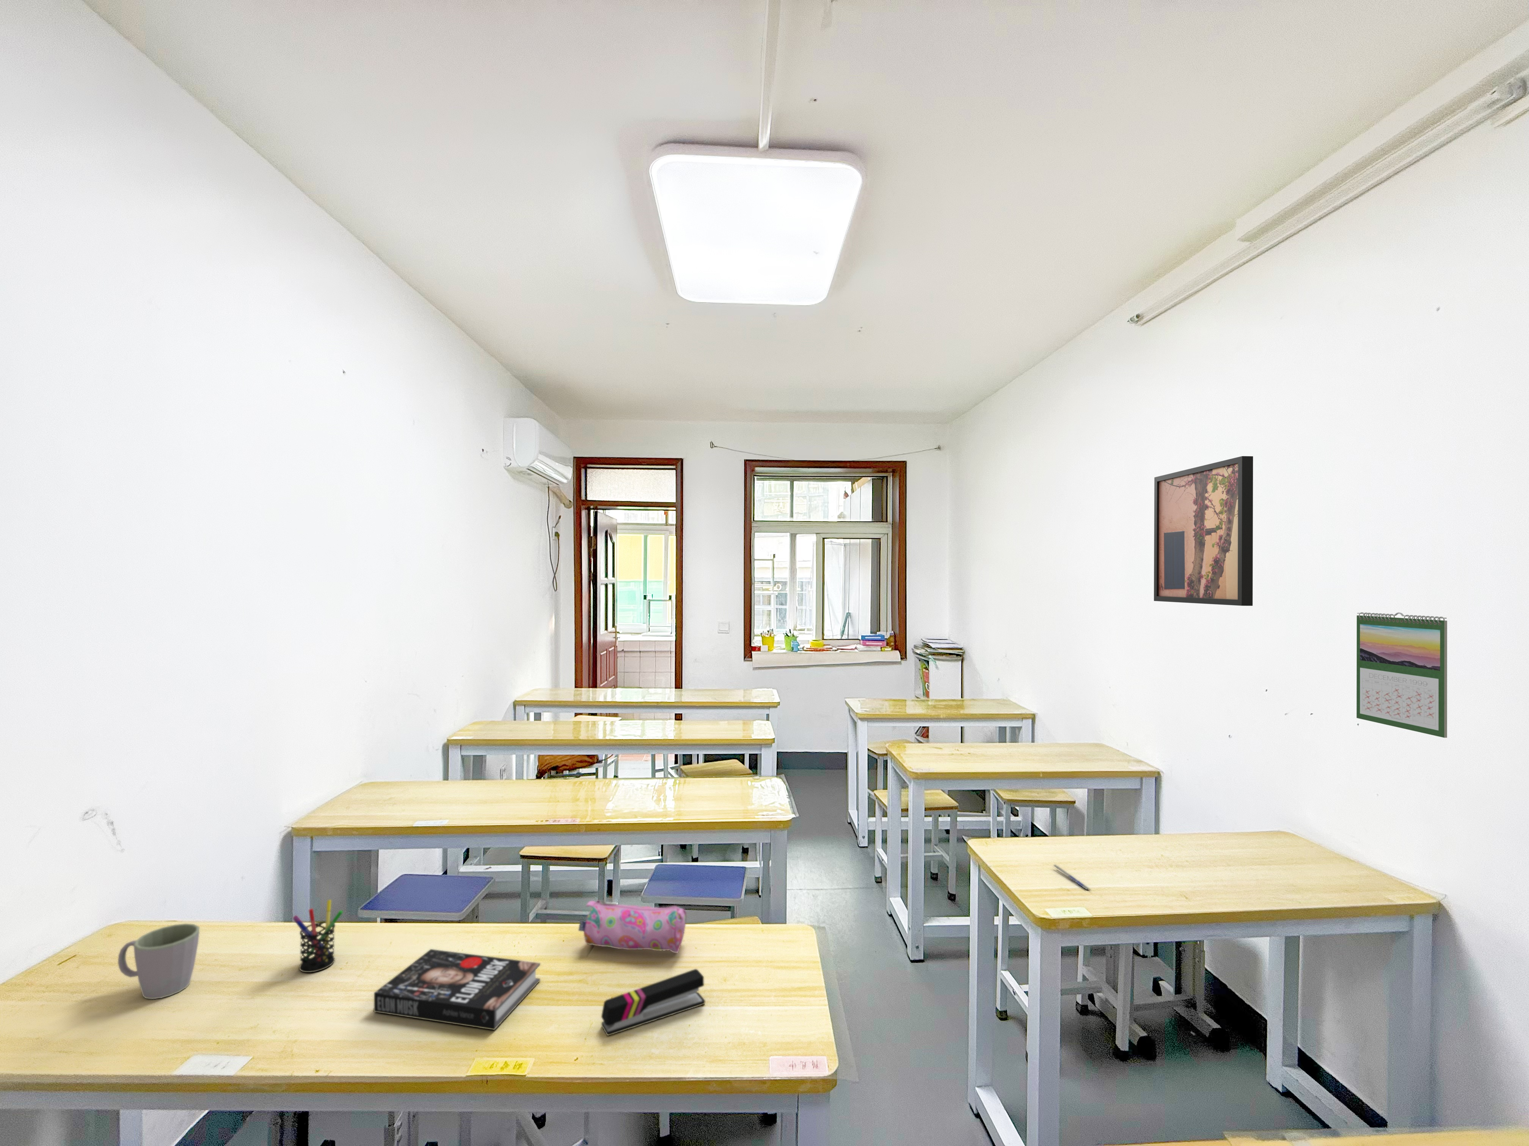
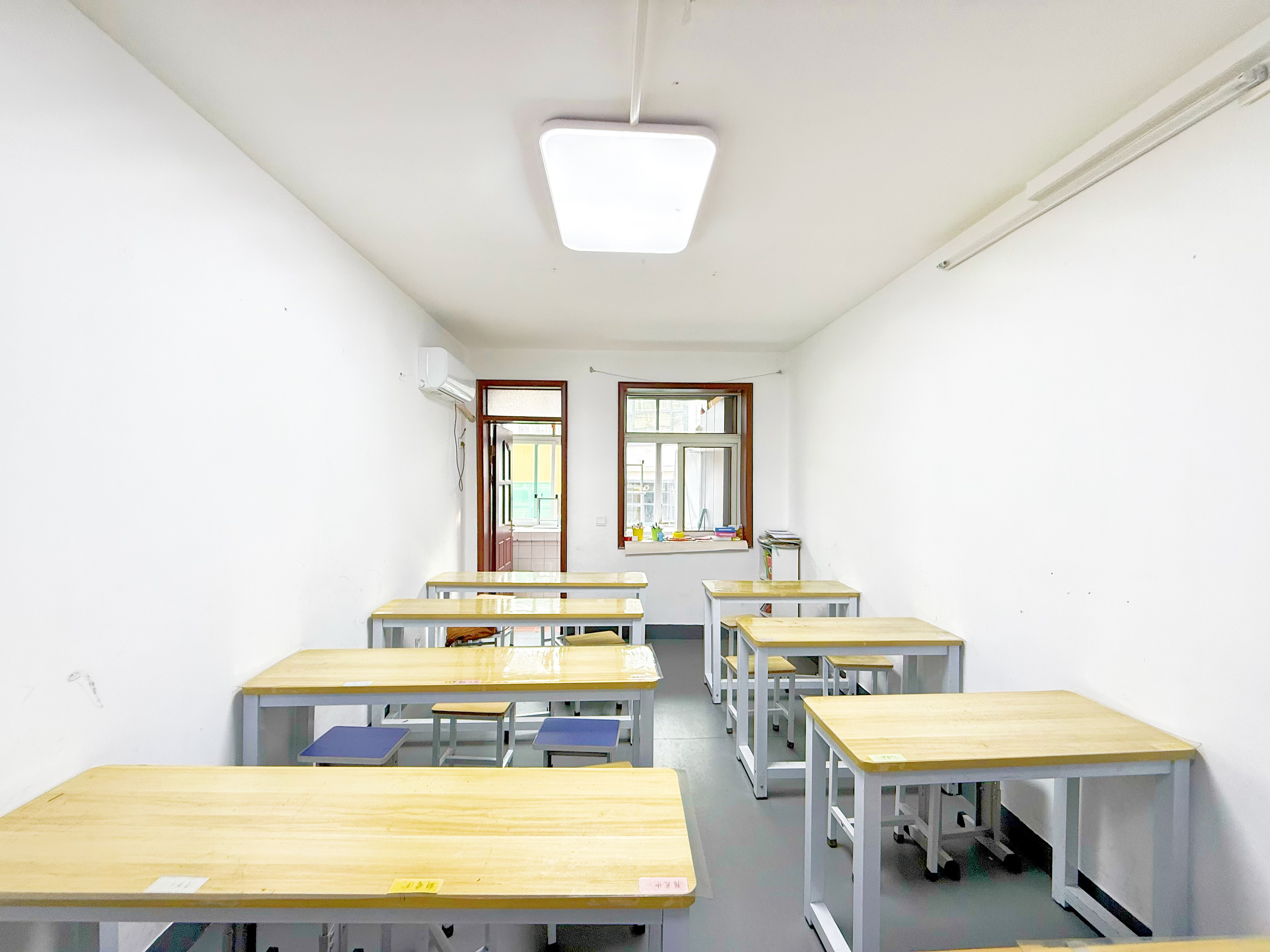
- pen holder [293,899,343,973]
- mug [118,923,200,999]
- pencil case [578,899,686,953]
- calendar [1356,612,1447,738]
- book [373,949,541,1030]
- pen [1051,864,1091,891]
- wall art [1153,456,1253,607]
- stapler [601,969,706,1036]
